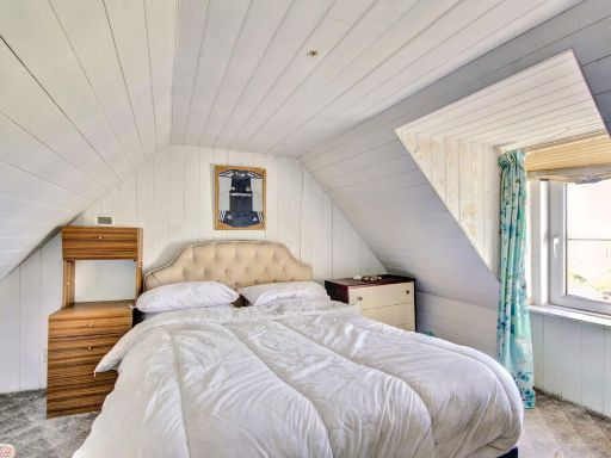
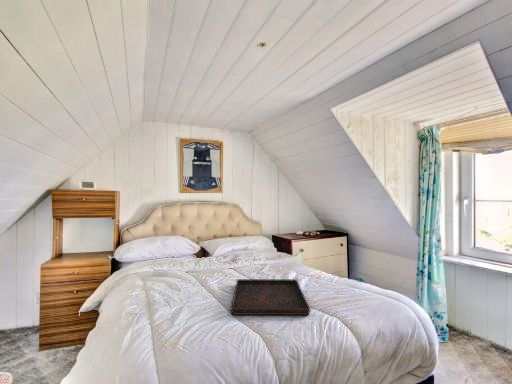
+ serving tray [230,278,311,316]
